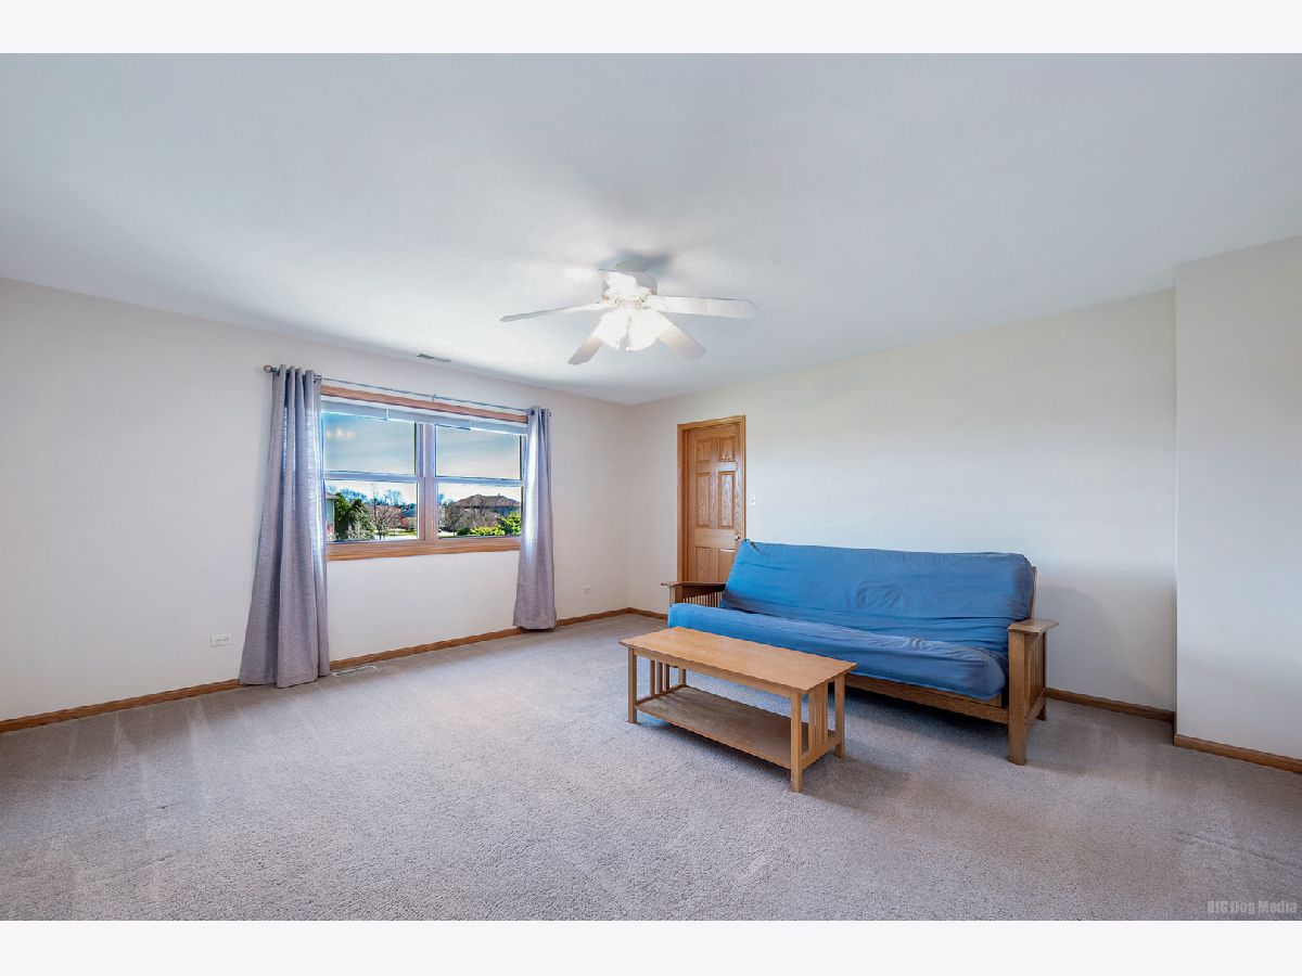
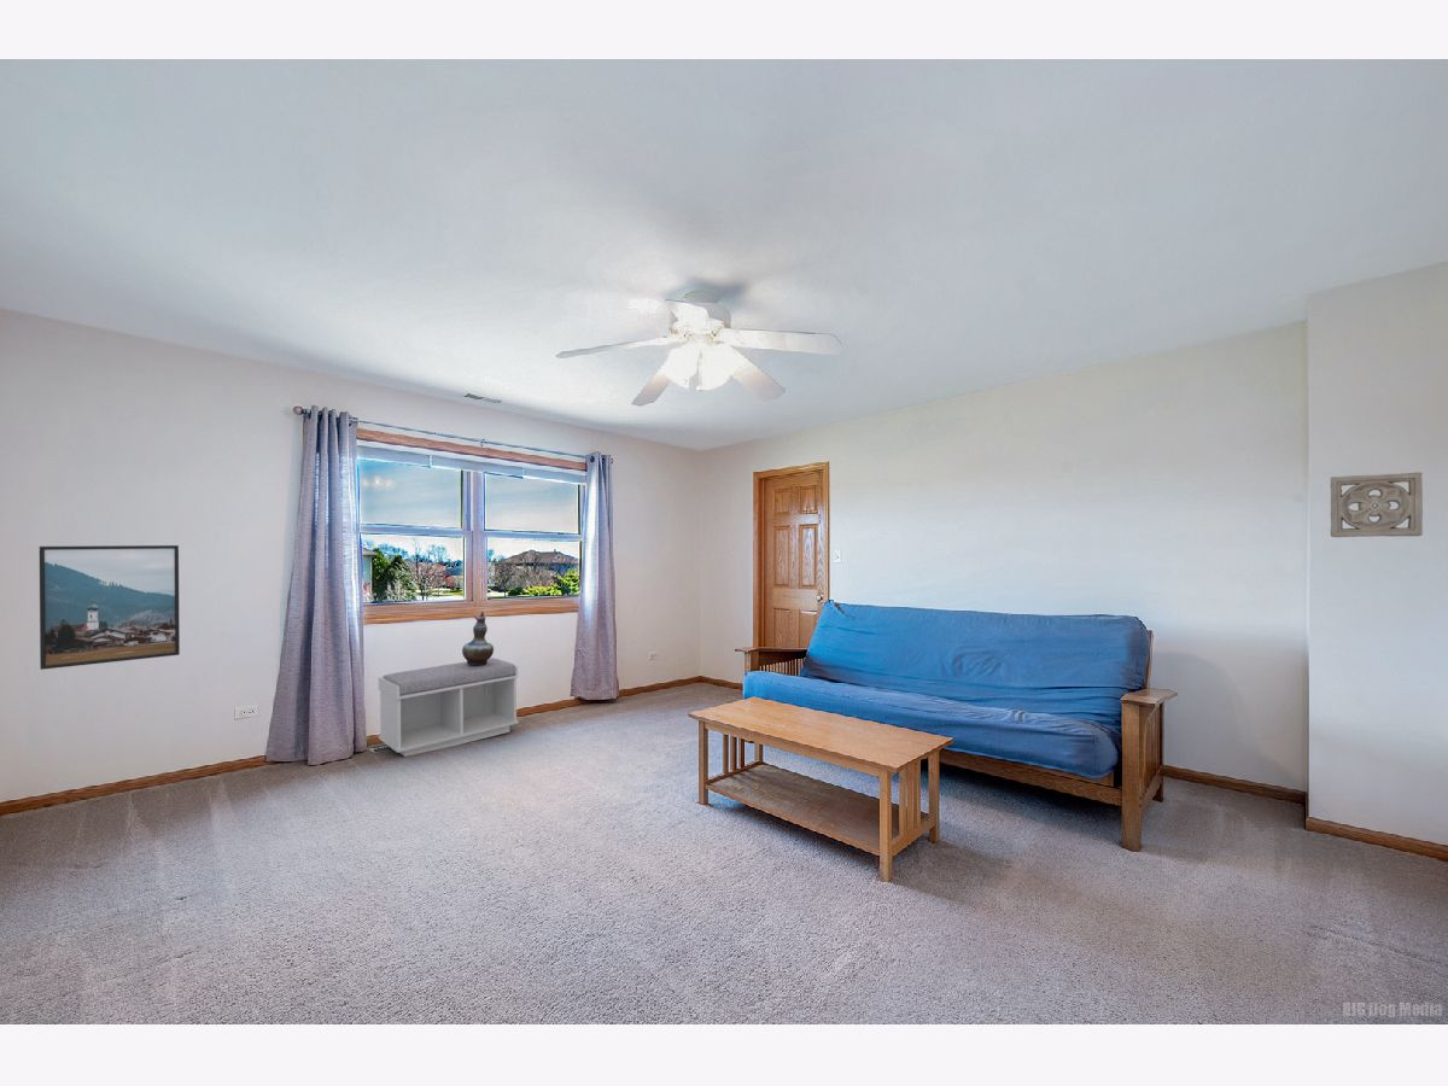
+ bench [378,656,520,758]
+ wall ornament [1329,472,1424,538]
+ decorative vase [461,611,495,666]
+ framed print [39,544,181,671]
